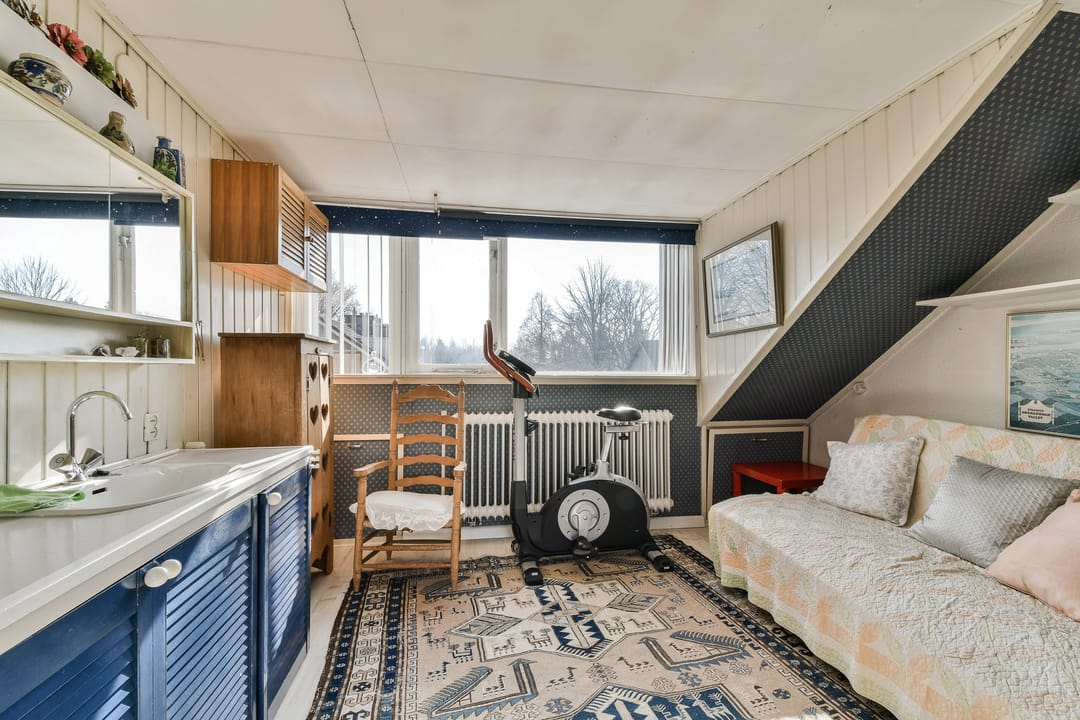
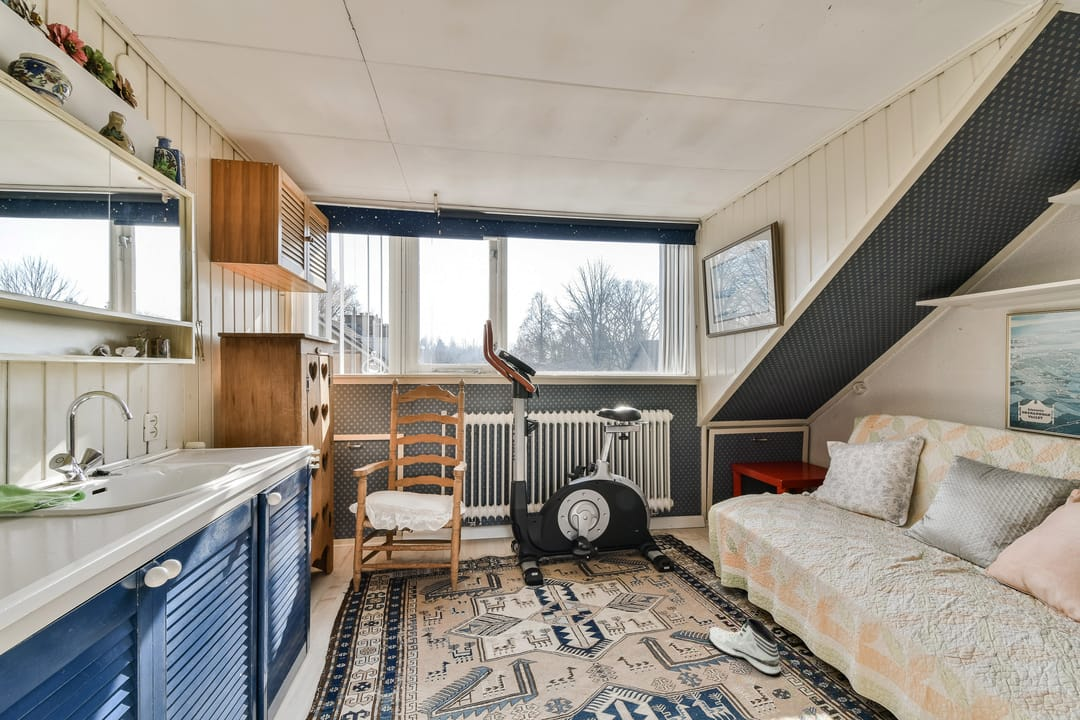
+ sneaker [708,617,782,676]
